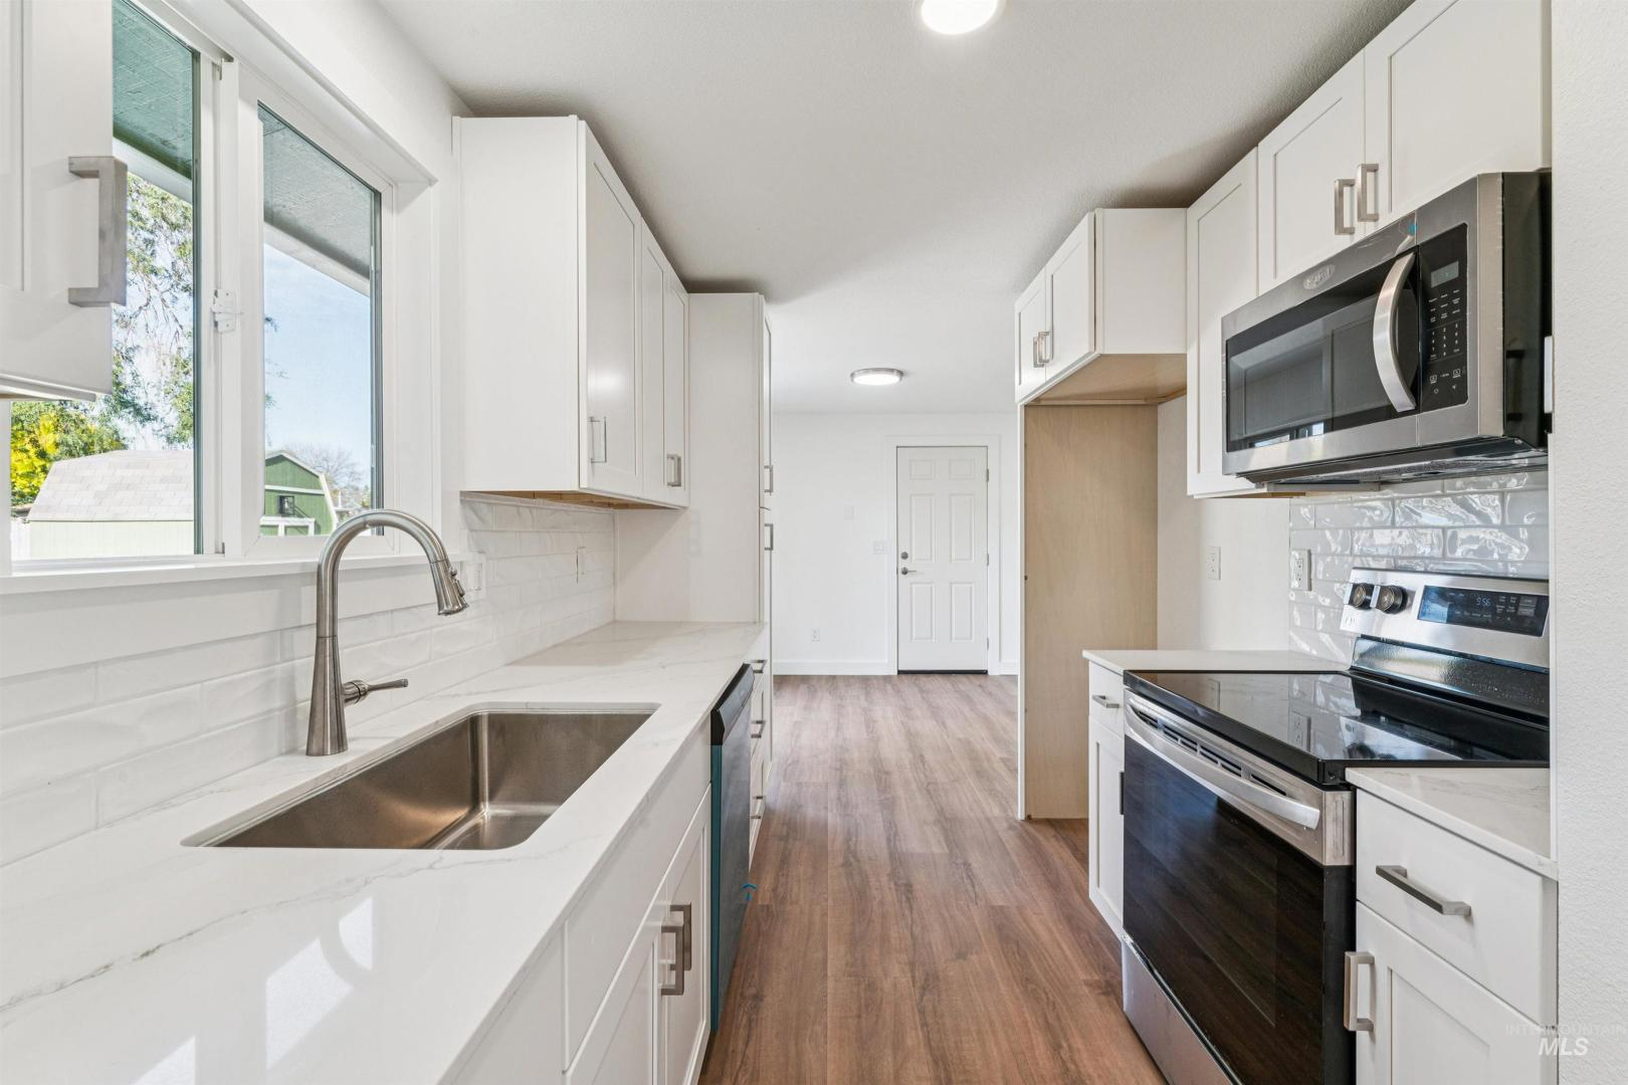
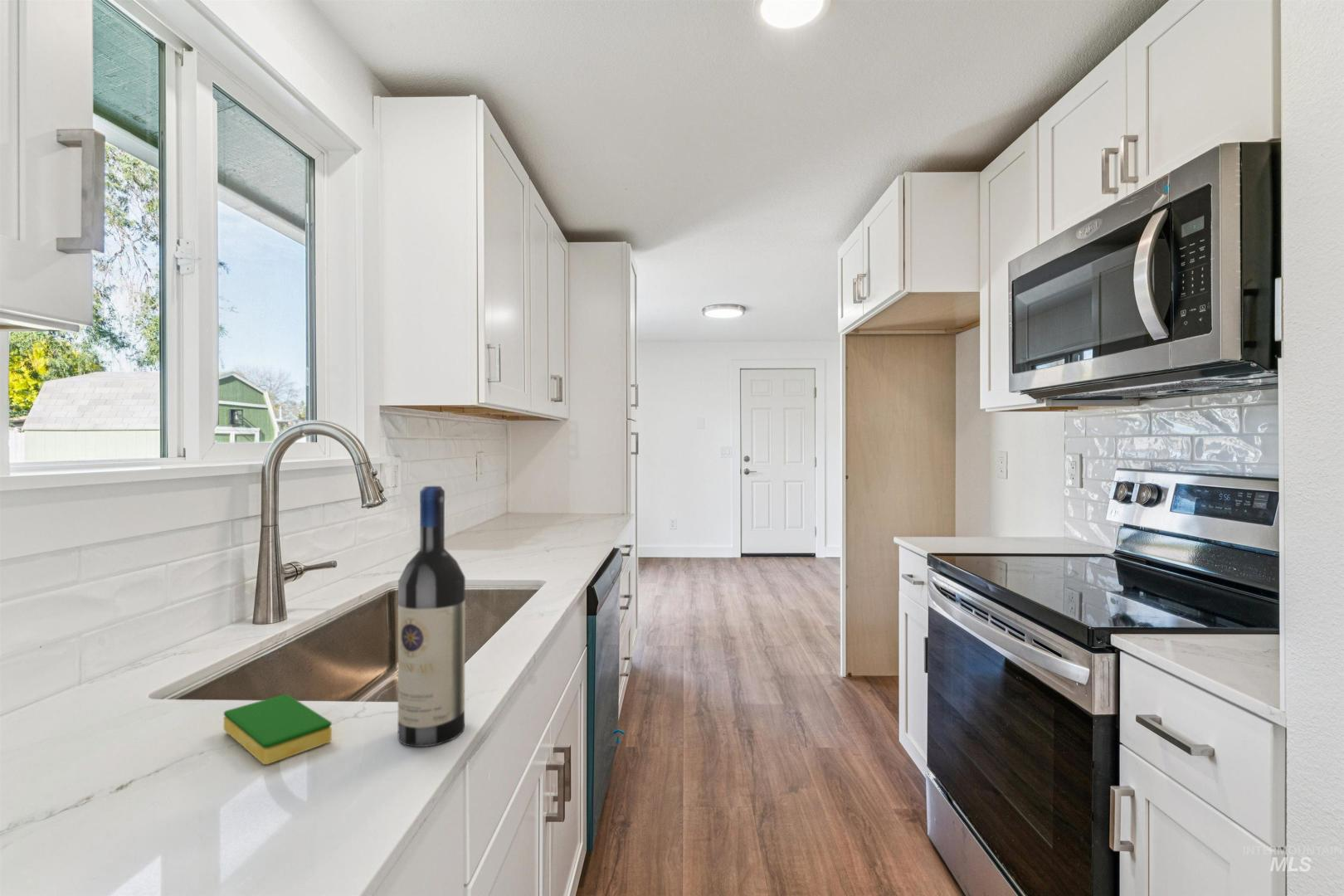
+ dish sponge [223,694,333,765]
+ wine bottle [397,485,466,747]
